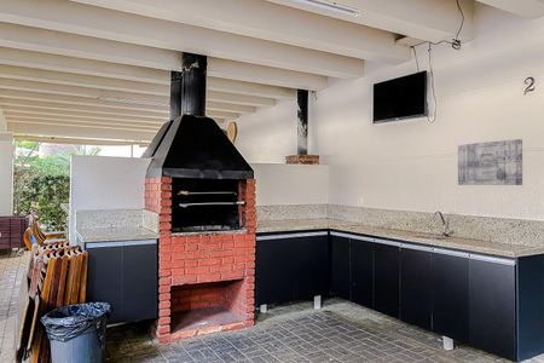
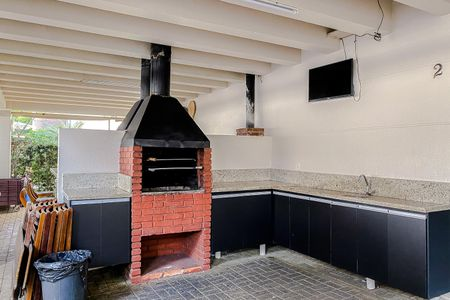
- wall art [457,138,523,186]
